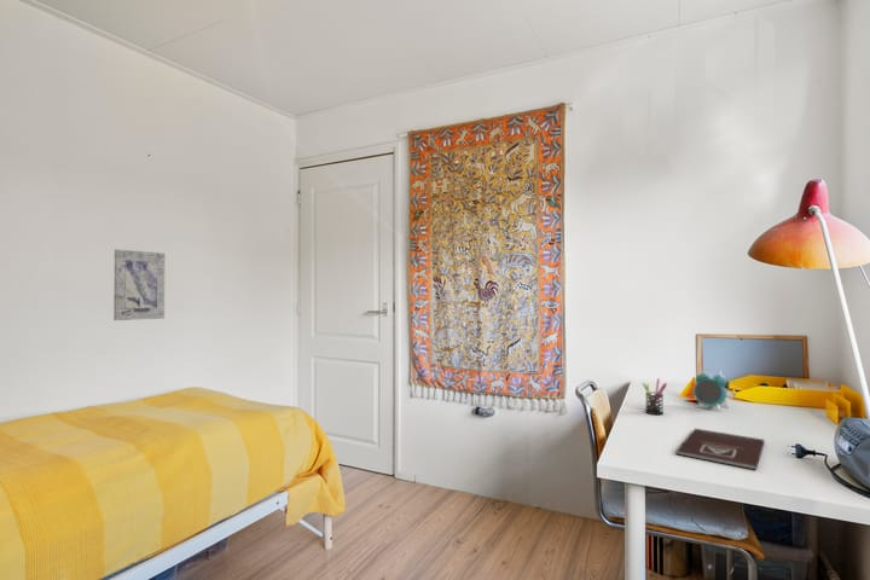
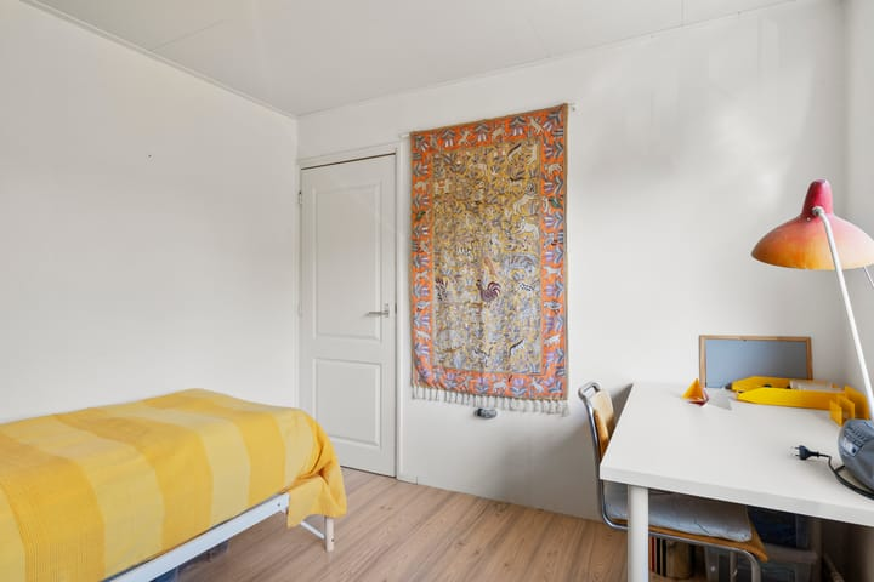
- alarm clock [692,367,727,412]
- book [675,428,766,471]
- pen holder [642,377,668,416]
- wall art [112,248,166,321]
